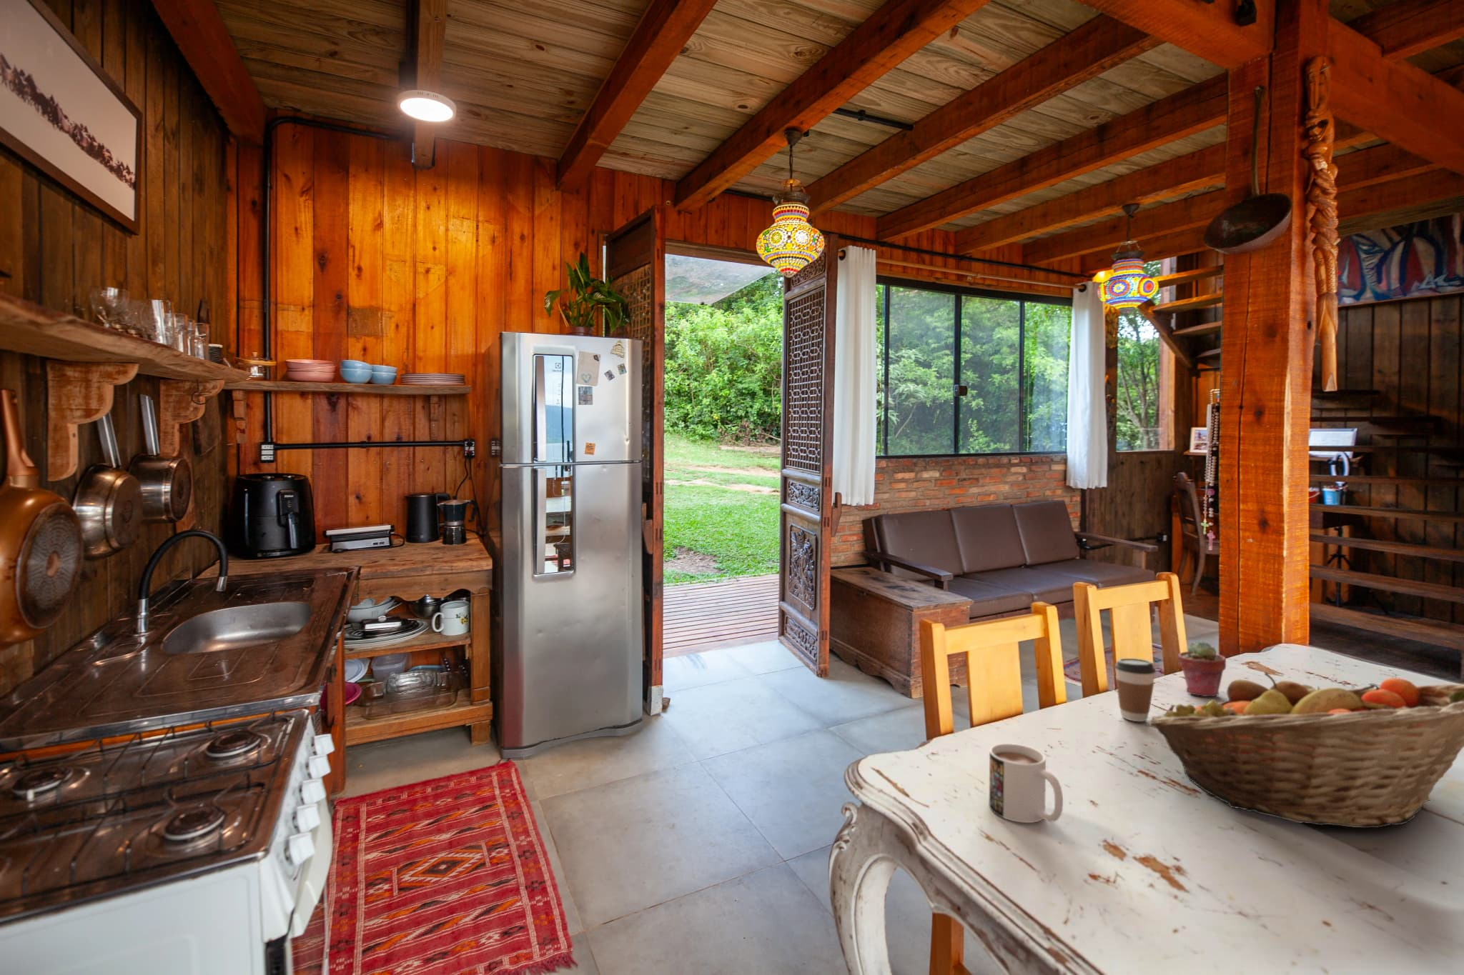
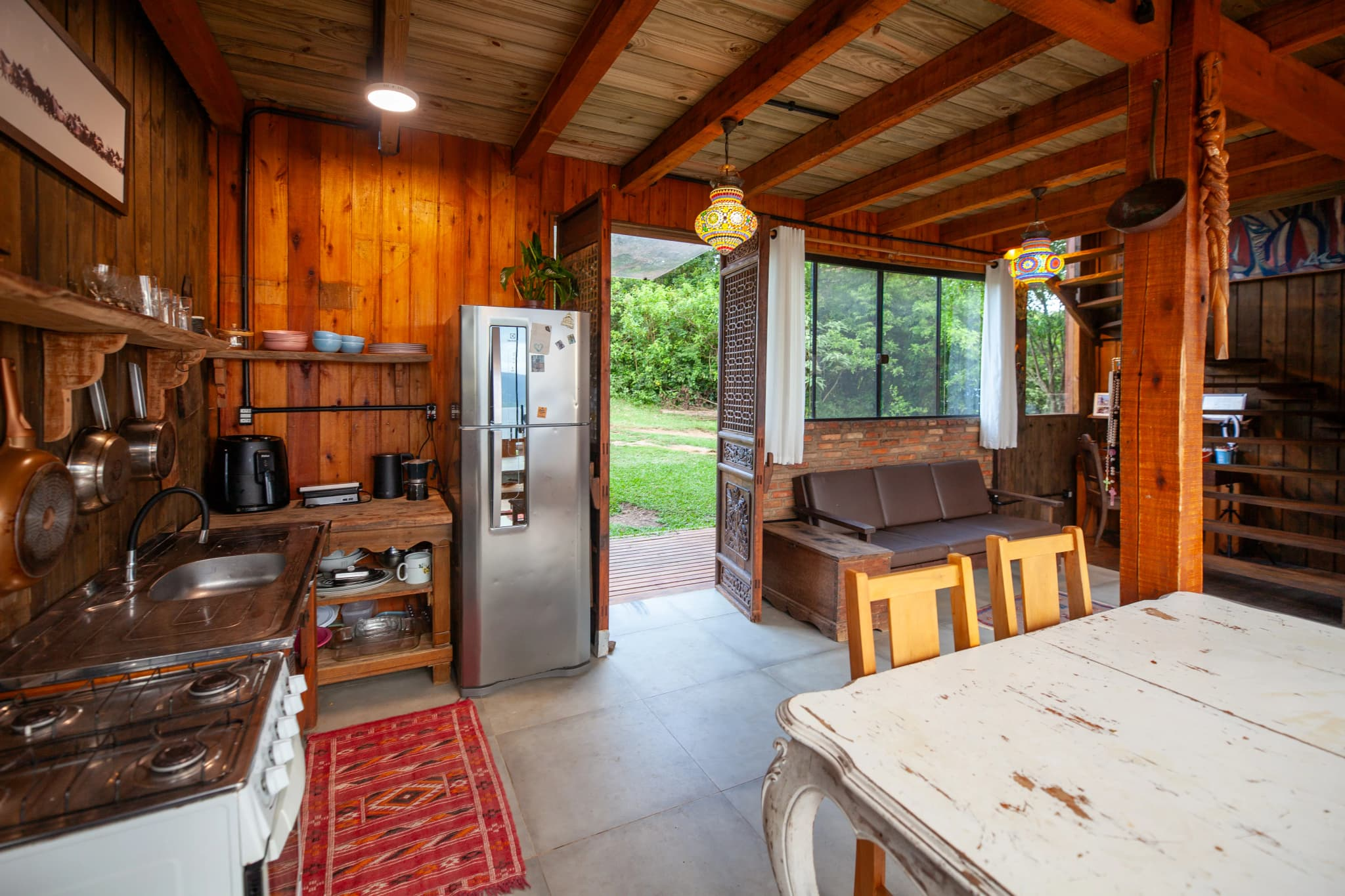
- coffee cup [1114,658,1157,723]
- fruit basket [1148,672,1464,828]
- potted succulent [1177,640,1227,698]
- mug [988,743,1063,824]
